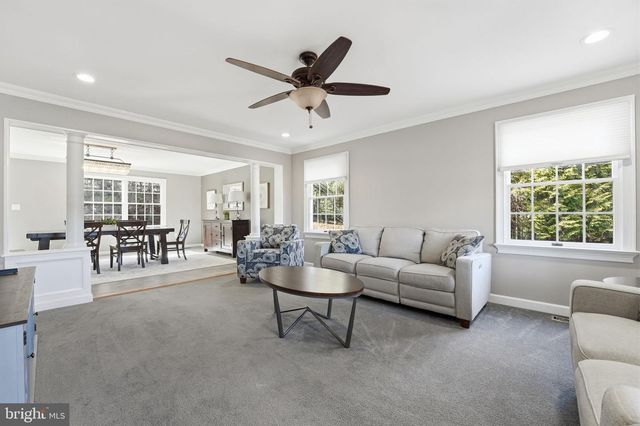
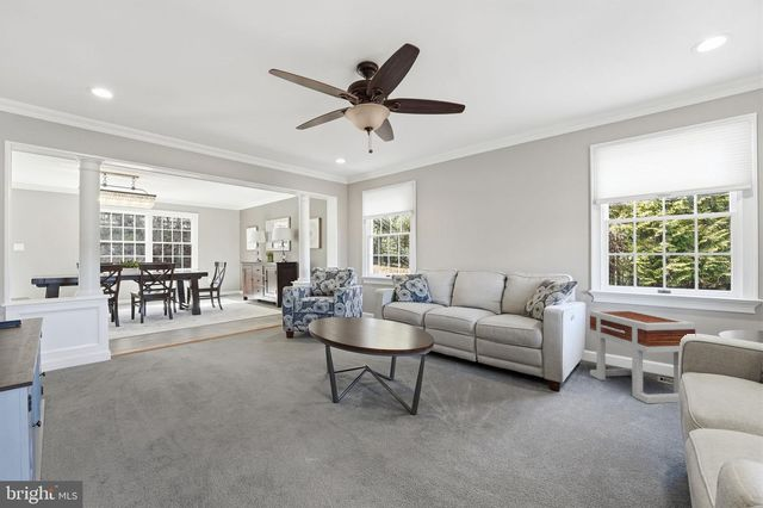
+ side table [589,309,696,404]
